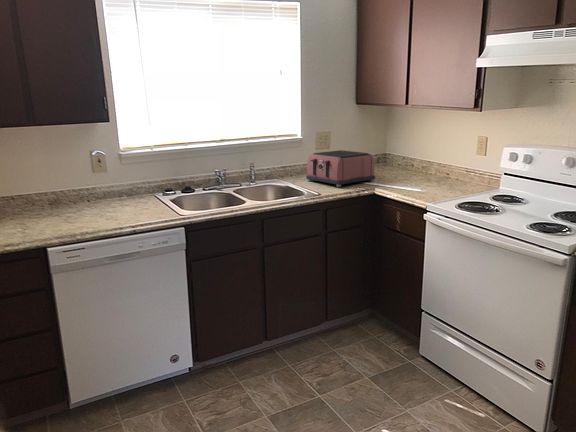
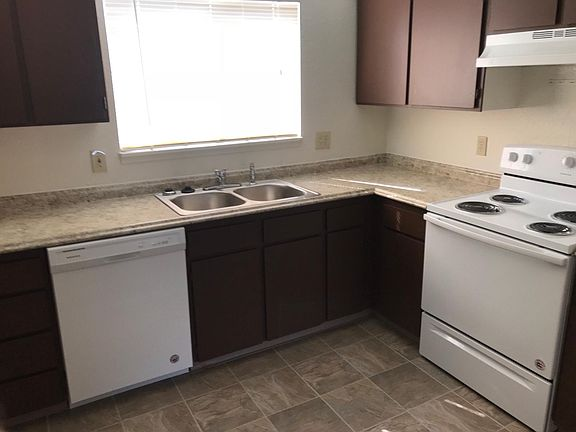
- toaster [305,149,376,188]
